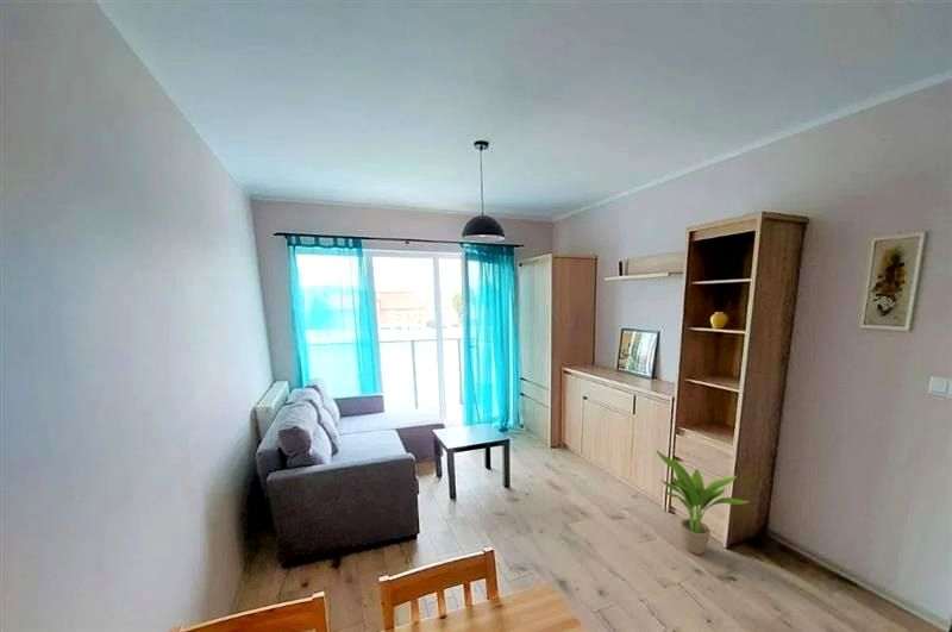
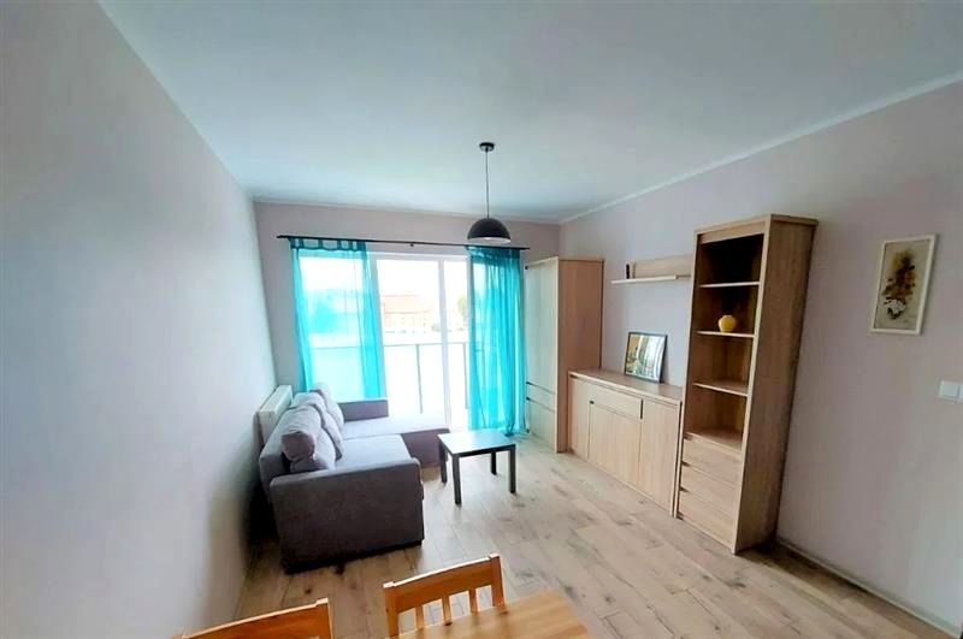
- potted plant [656,449,750,556]
